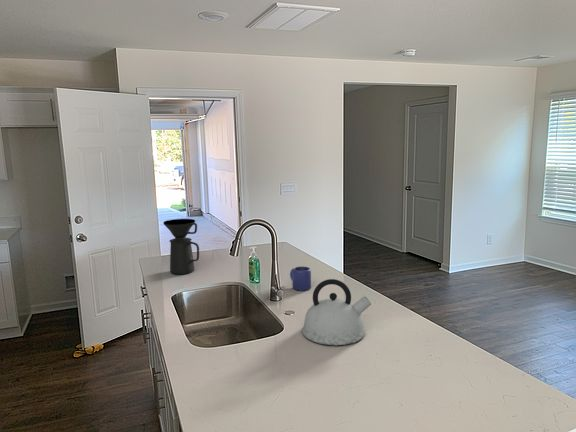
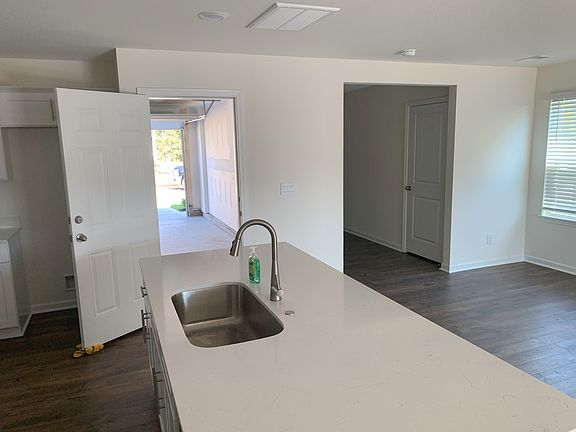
- coffee maker [162,218,200,275]
- mug [289,266,312,292]
- kettle [301,278,372,346]
